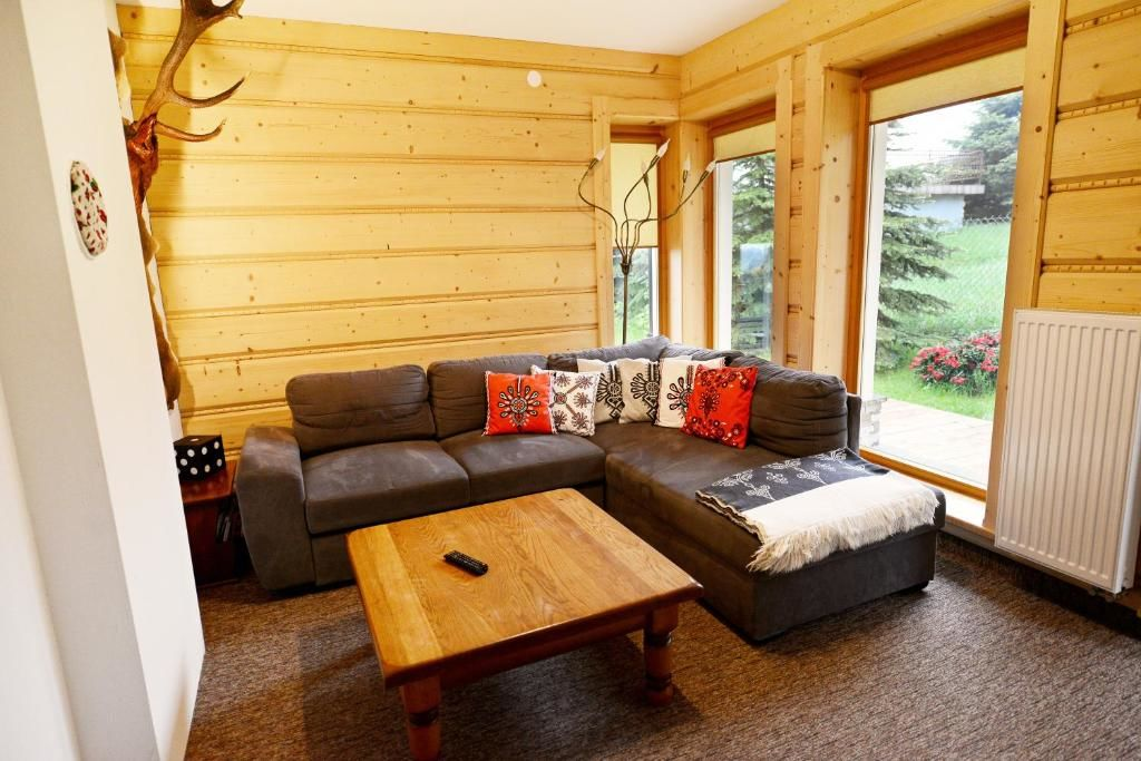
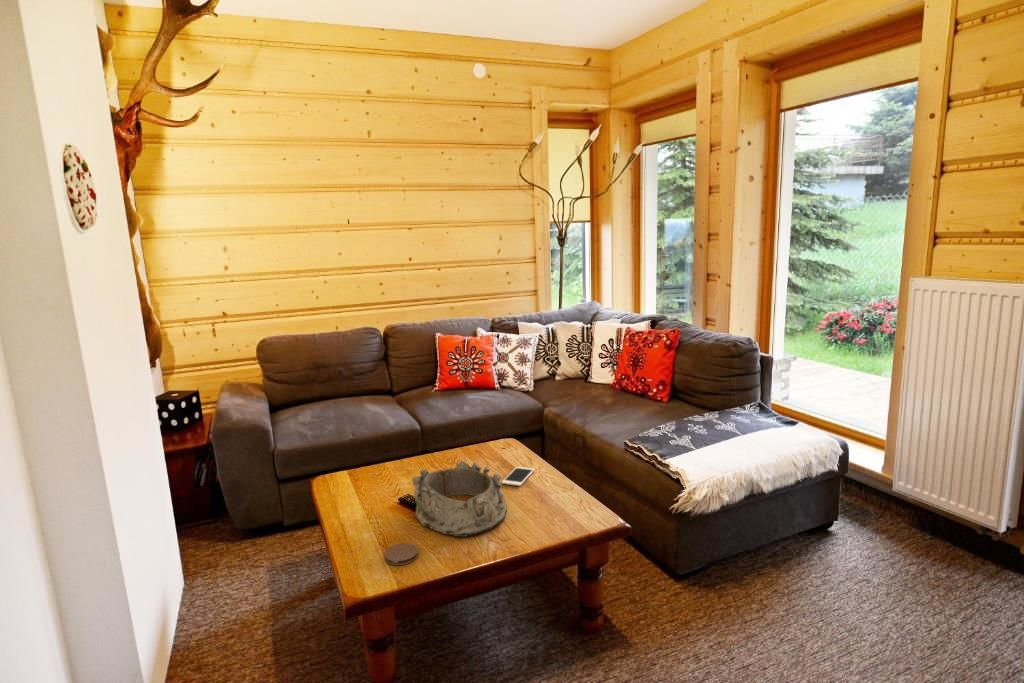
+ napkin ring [411,460,508,538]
+ cell phone [501,466,536,487]
+ coaster [383,542,419,566]
